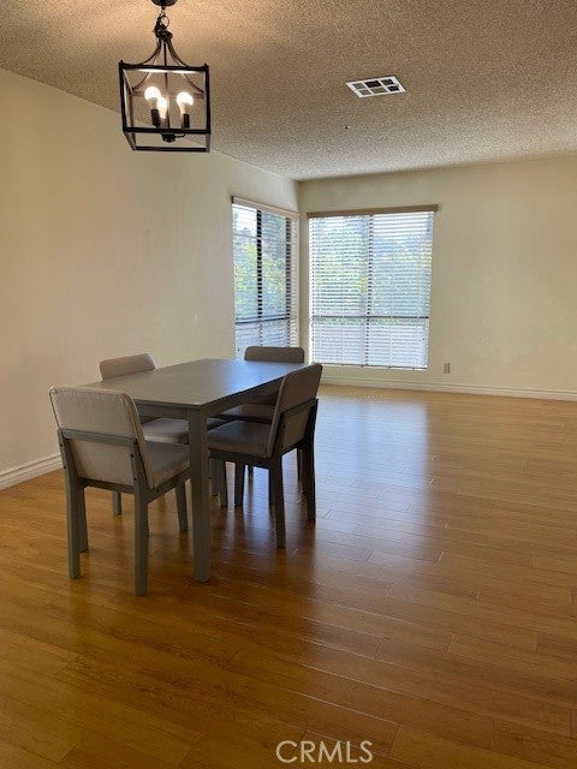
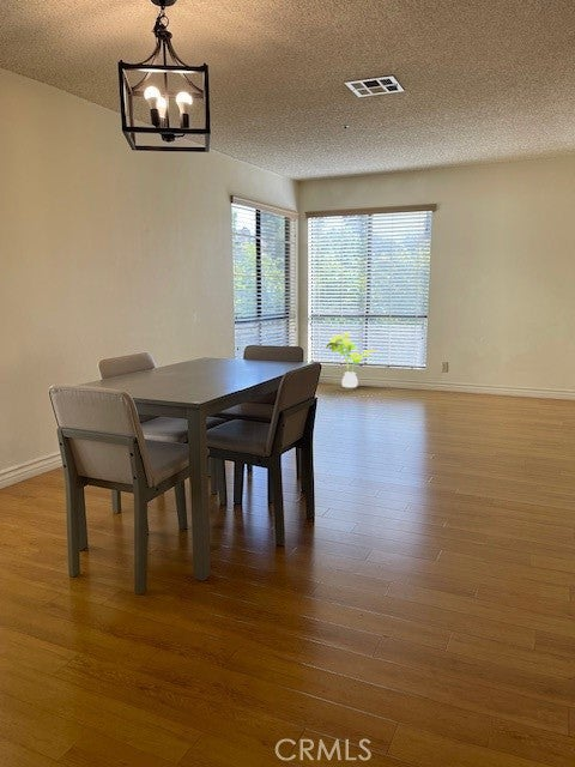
+ house plant [325,332,379,388]
